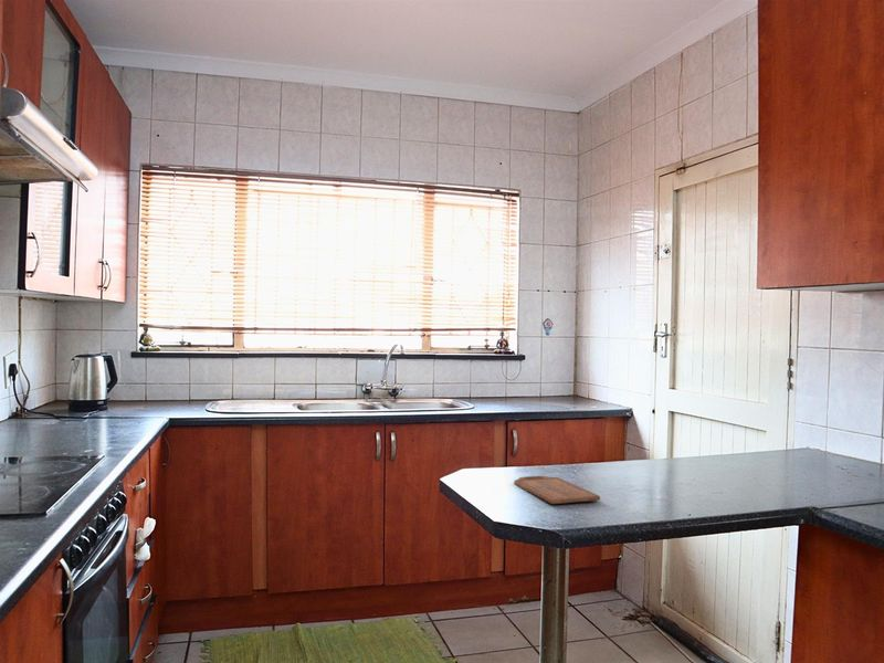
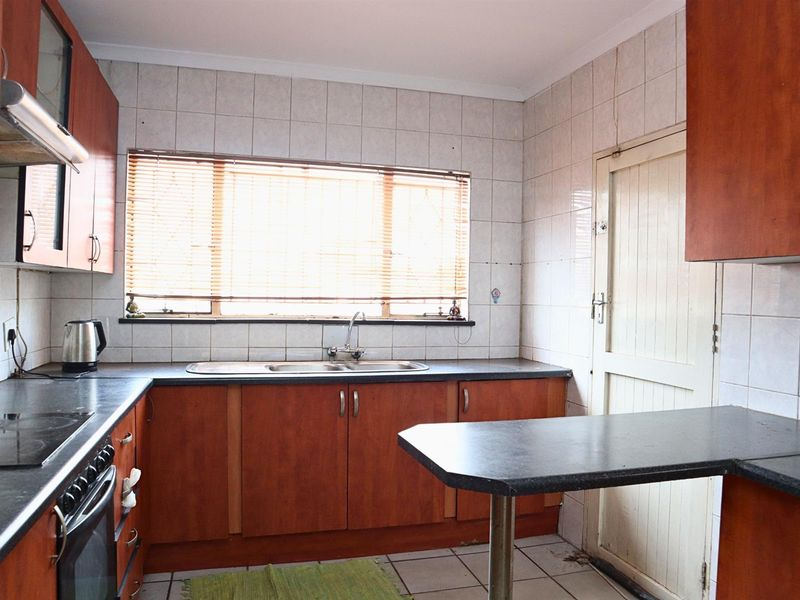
- cutting board [513,475,601,505]
